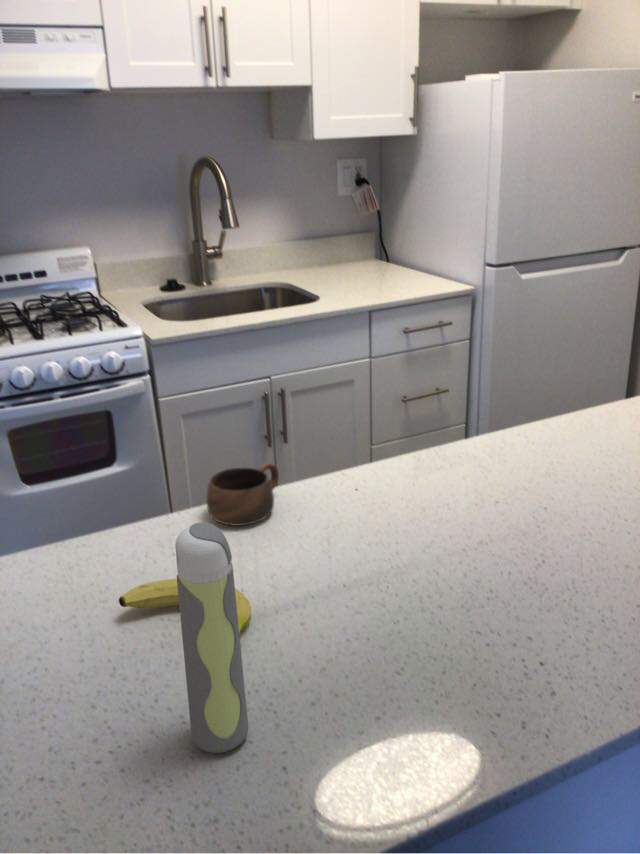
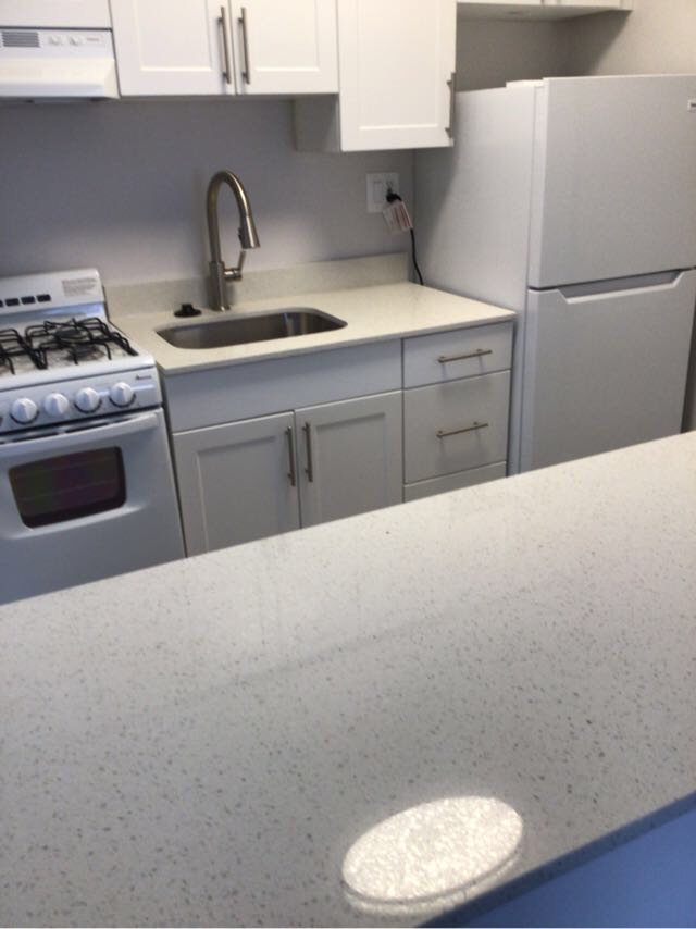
- fruit [118,578,252,635]
- spray bottle [174,522,249,754]
- cup [206,462,280,527]
